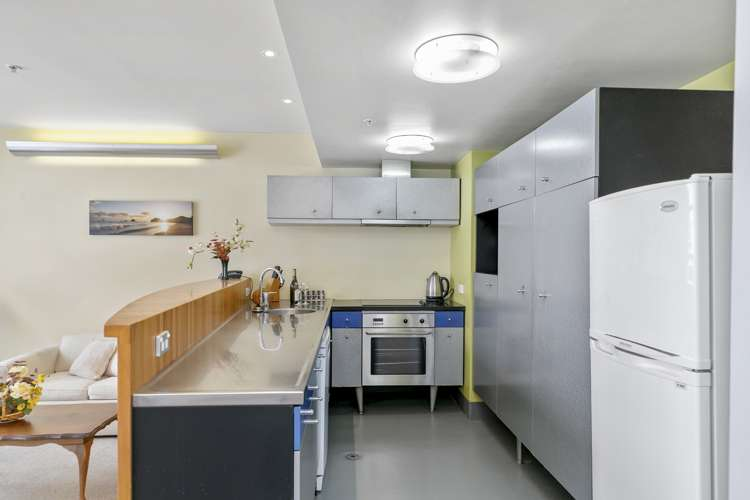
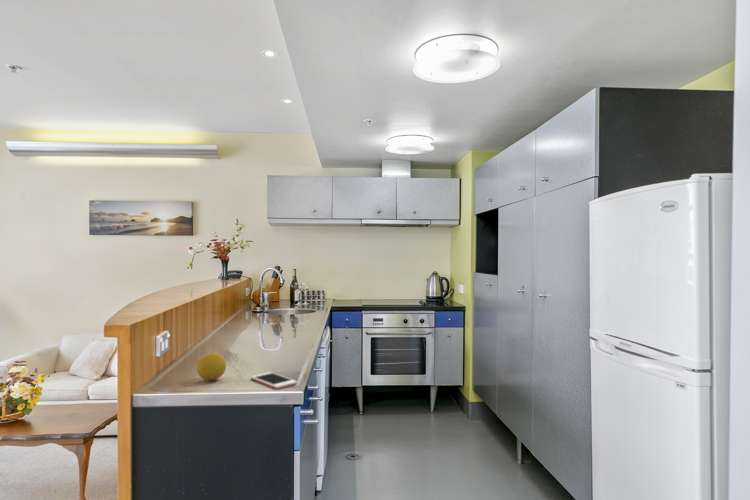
+ fruit [196,351,227,381]
+ cell phone [250,371,298,390]
